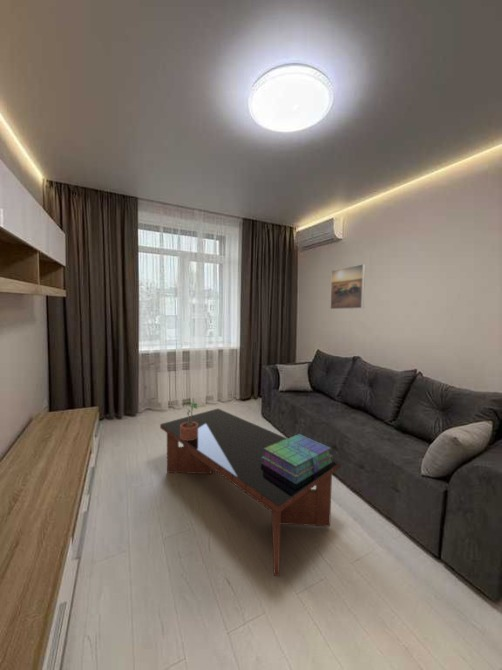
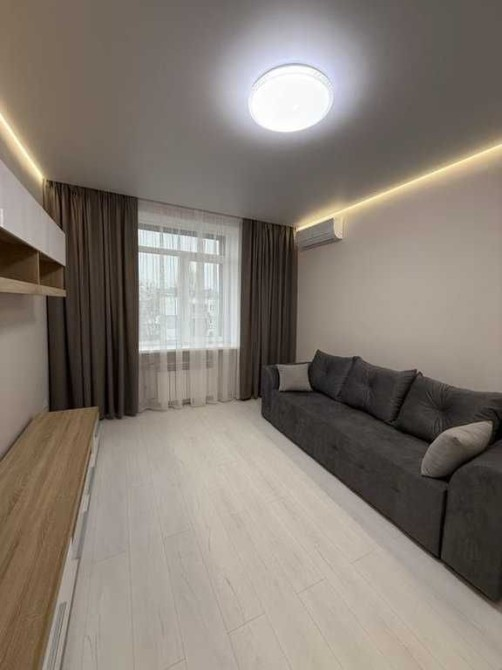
- potted plant [180,401,199,441]
- stack of books [261,433,333,484]
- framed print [329,263,366,310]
- coffee table [159,408,342,577]
